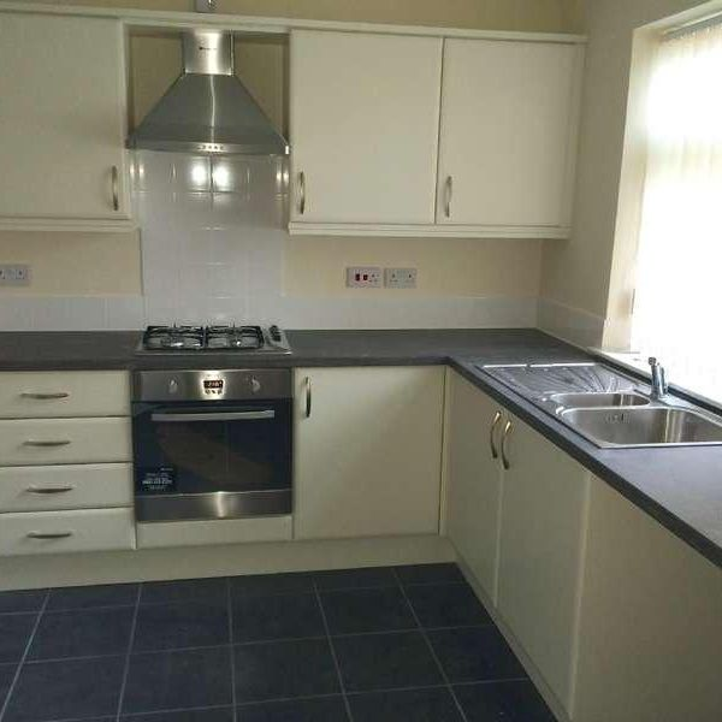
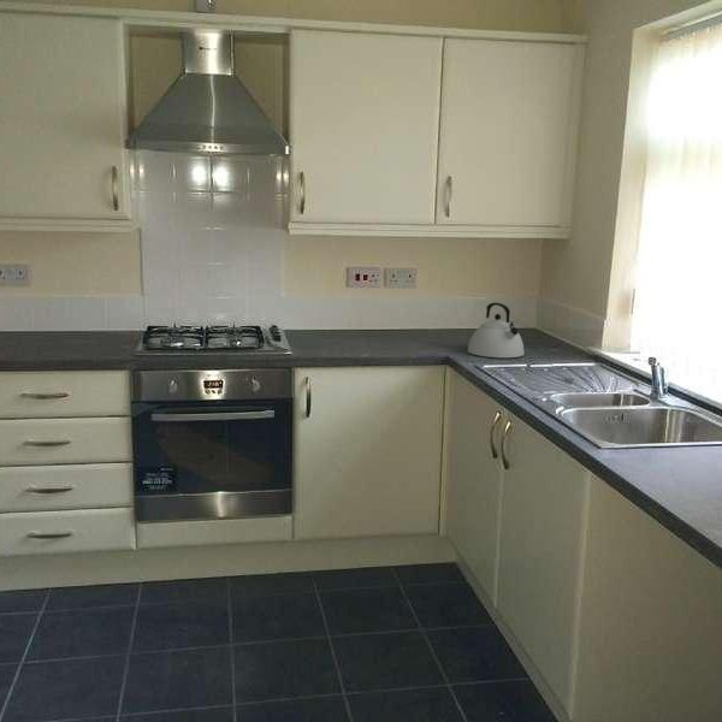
+ kettle [466,302,525,359]
